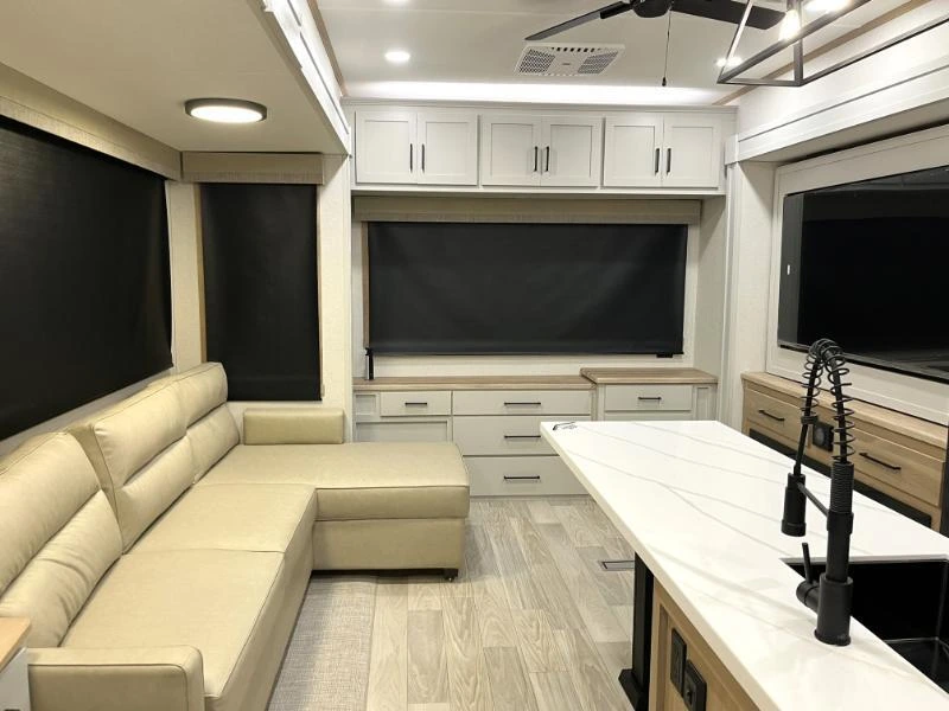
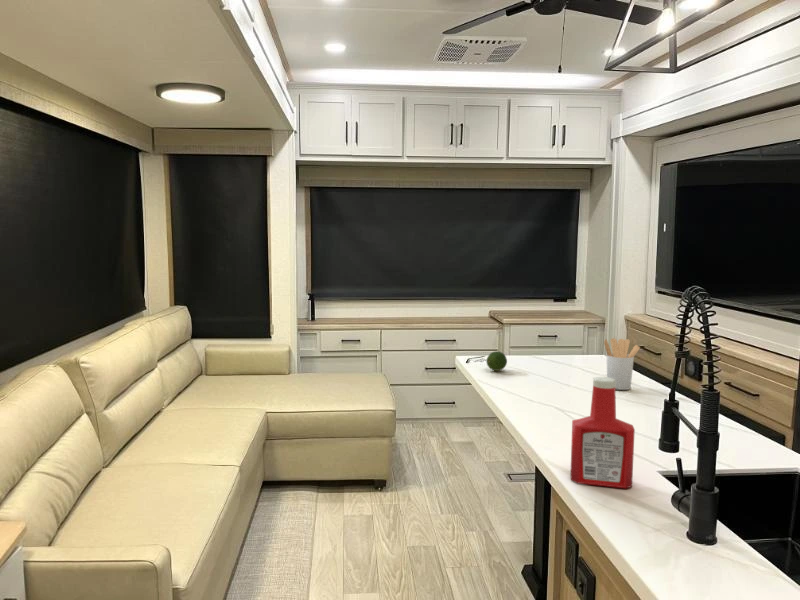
+ fruit [485,350,508,372]
+ soap bottle [569,376,636,489]
+ utensil holder [603,337,641,391]
